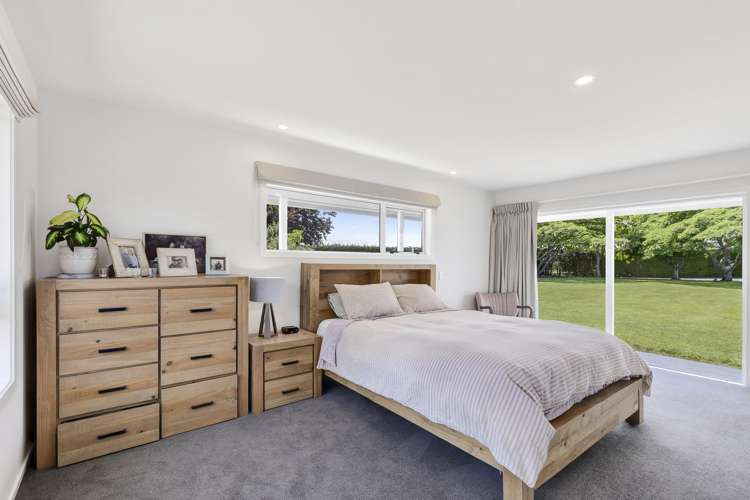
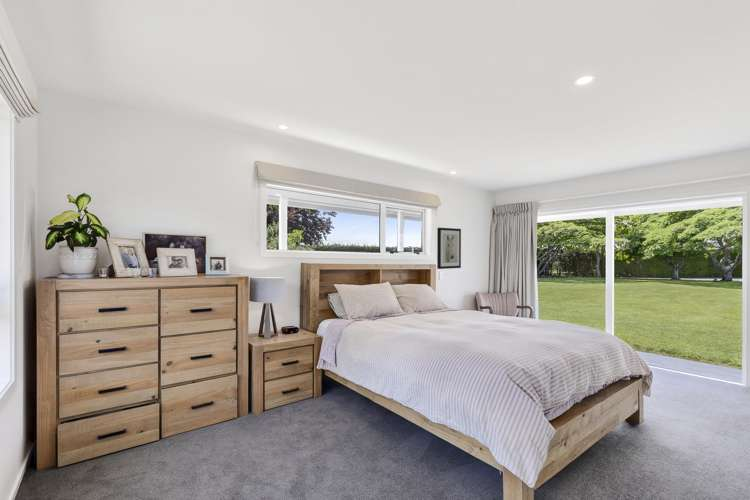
+ wall art [436,227,462,270]
